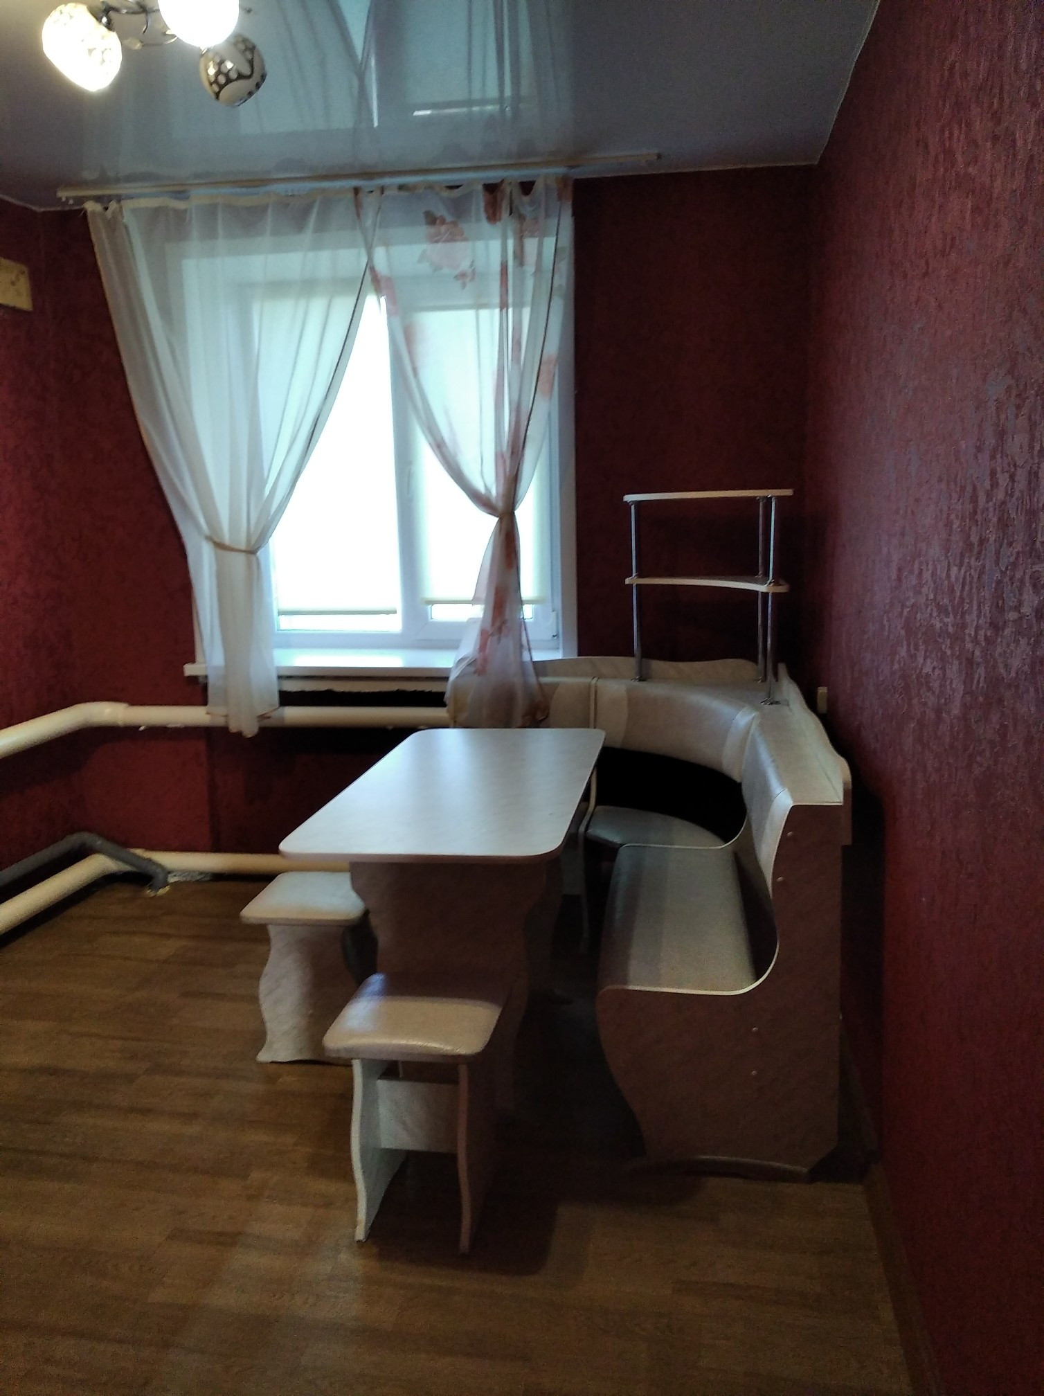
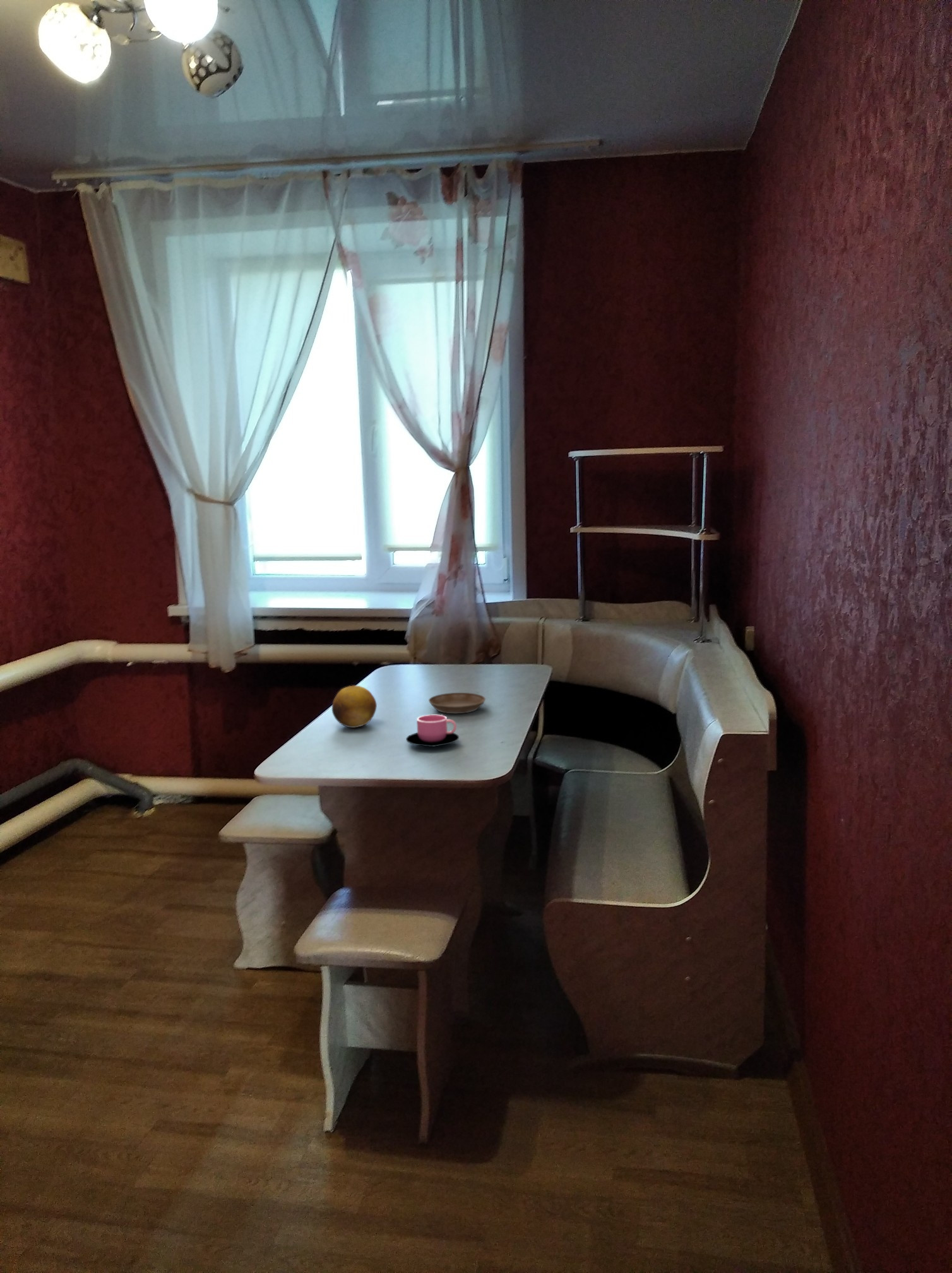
+ saucer [428,692,486,714]
+ cup [405,714,460,748]
+ fruit [331,685,378,728]
